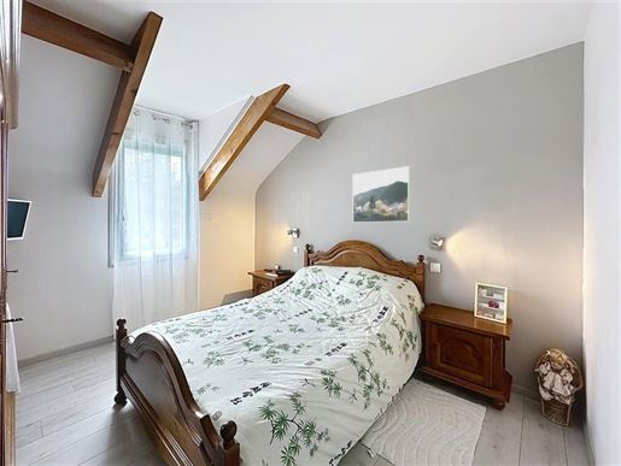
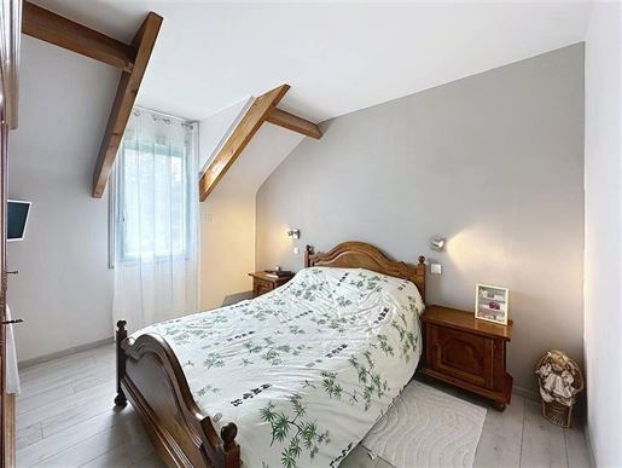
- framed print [352,165,411,224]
